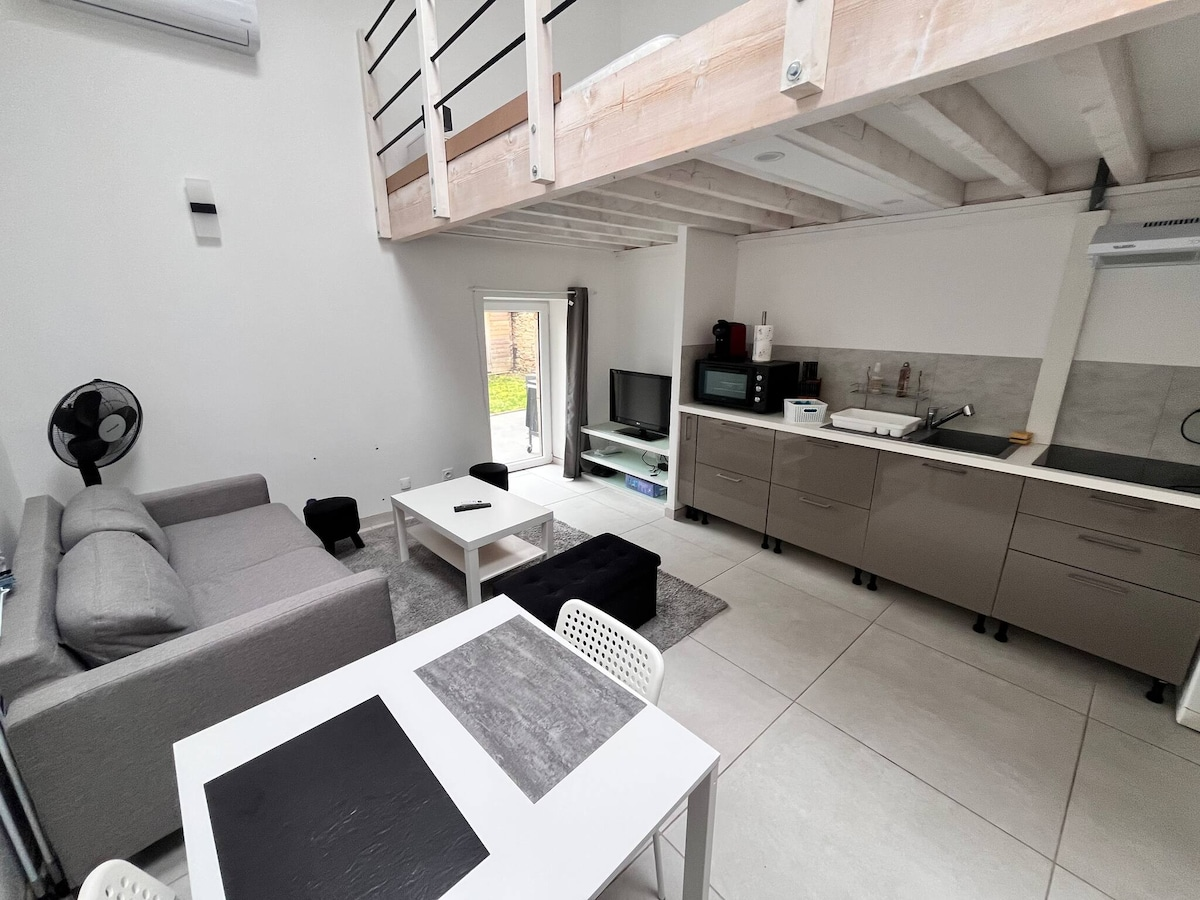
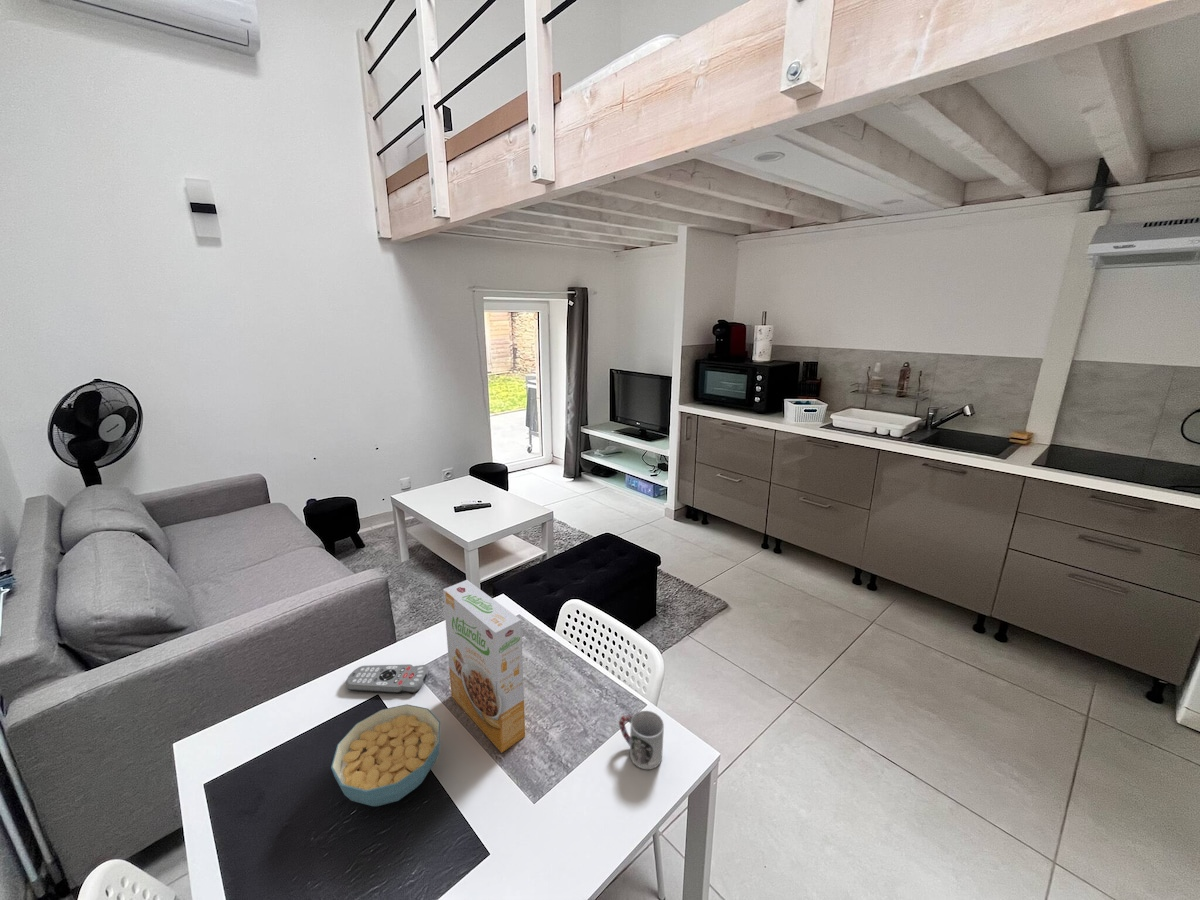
+ cup [618,710,665,770]
+ cereal bowl [330,703,441,807]
+ remote control [345,663,429,694]
+ cereal box [442,579,526,754]
